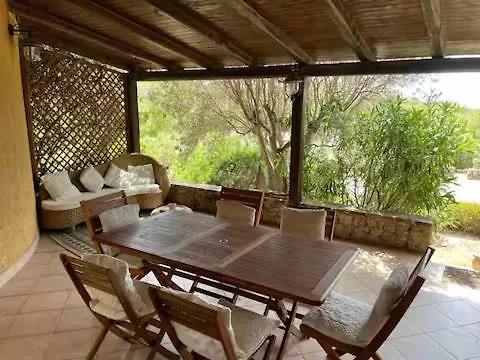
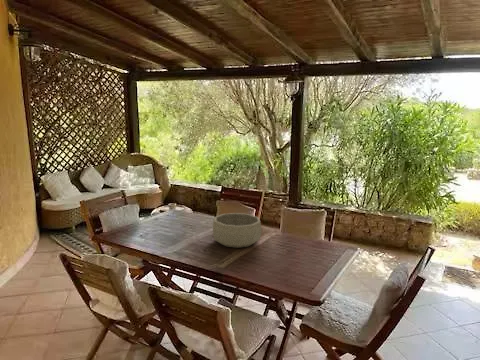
+ decorative bowl [212,212,263,249]
